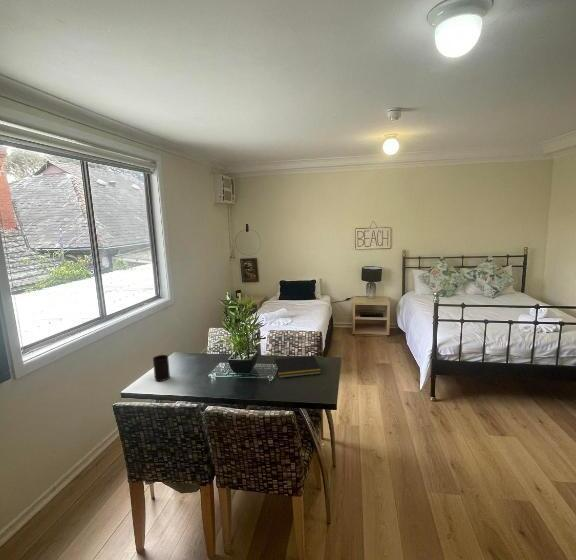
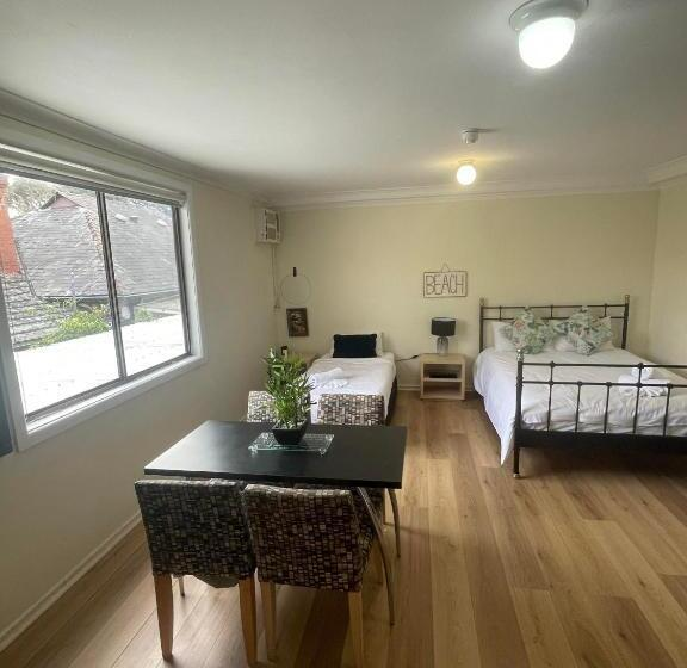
- notepad [273,354,322,379]
- cup [152,354,171,382]
